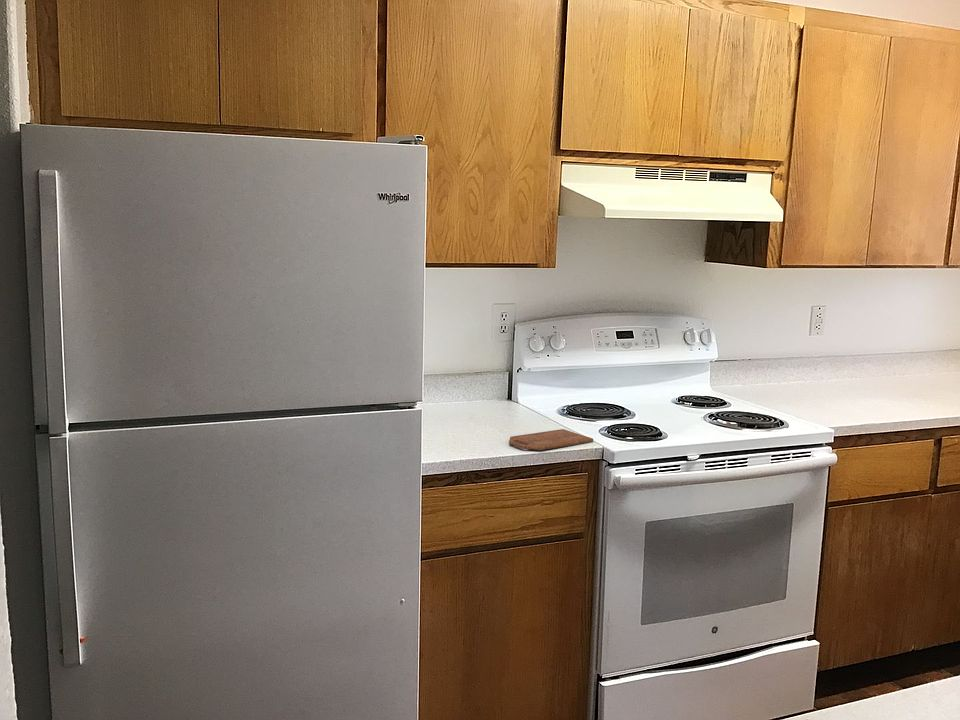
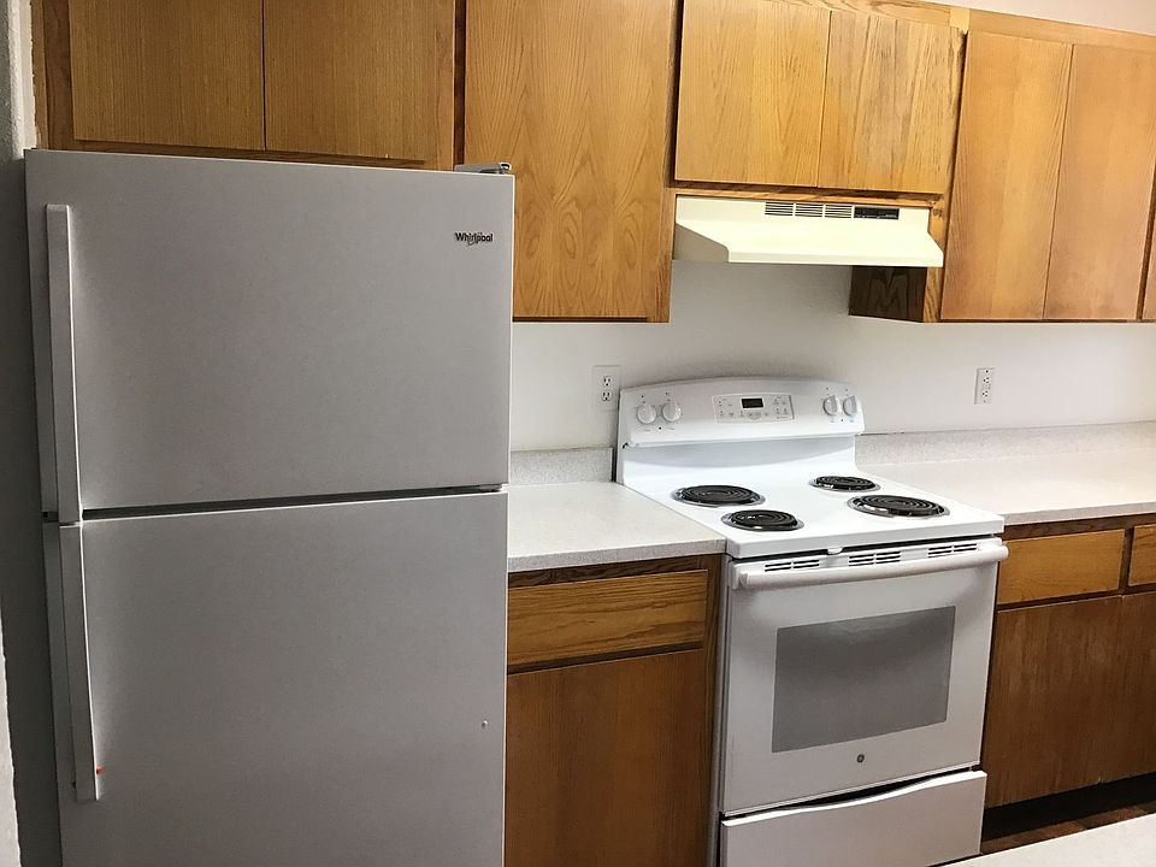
- cutting board [508,428,594,451]
